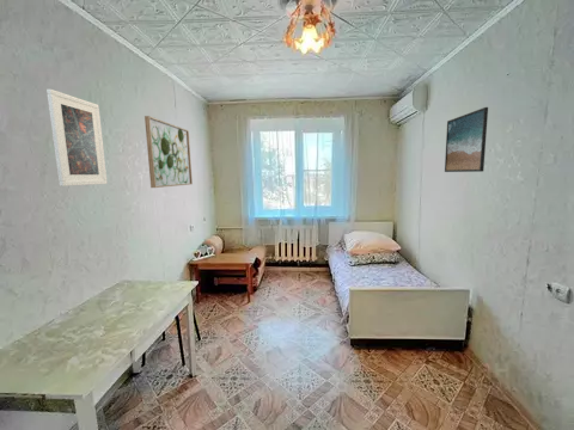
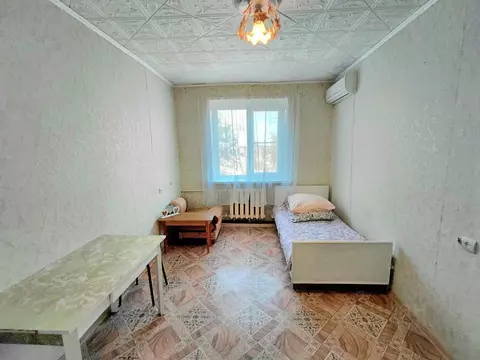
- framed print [45,88,109,188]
- wall art [144,115,194,189]
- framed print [444,106,489,173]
